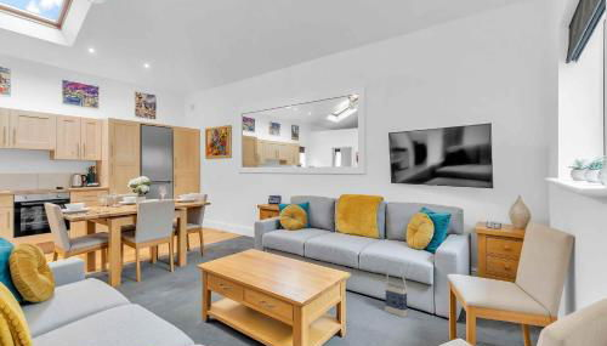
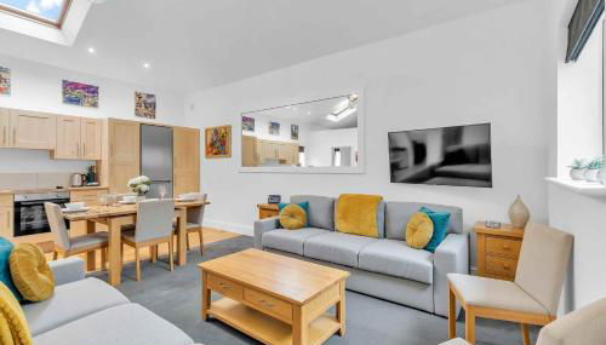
- bag [385,263,408,318]
